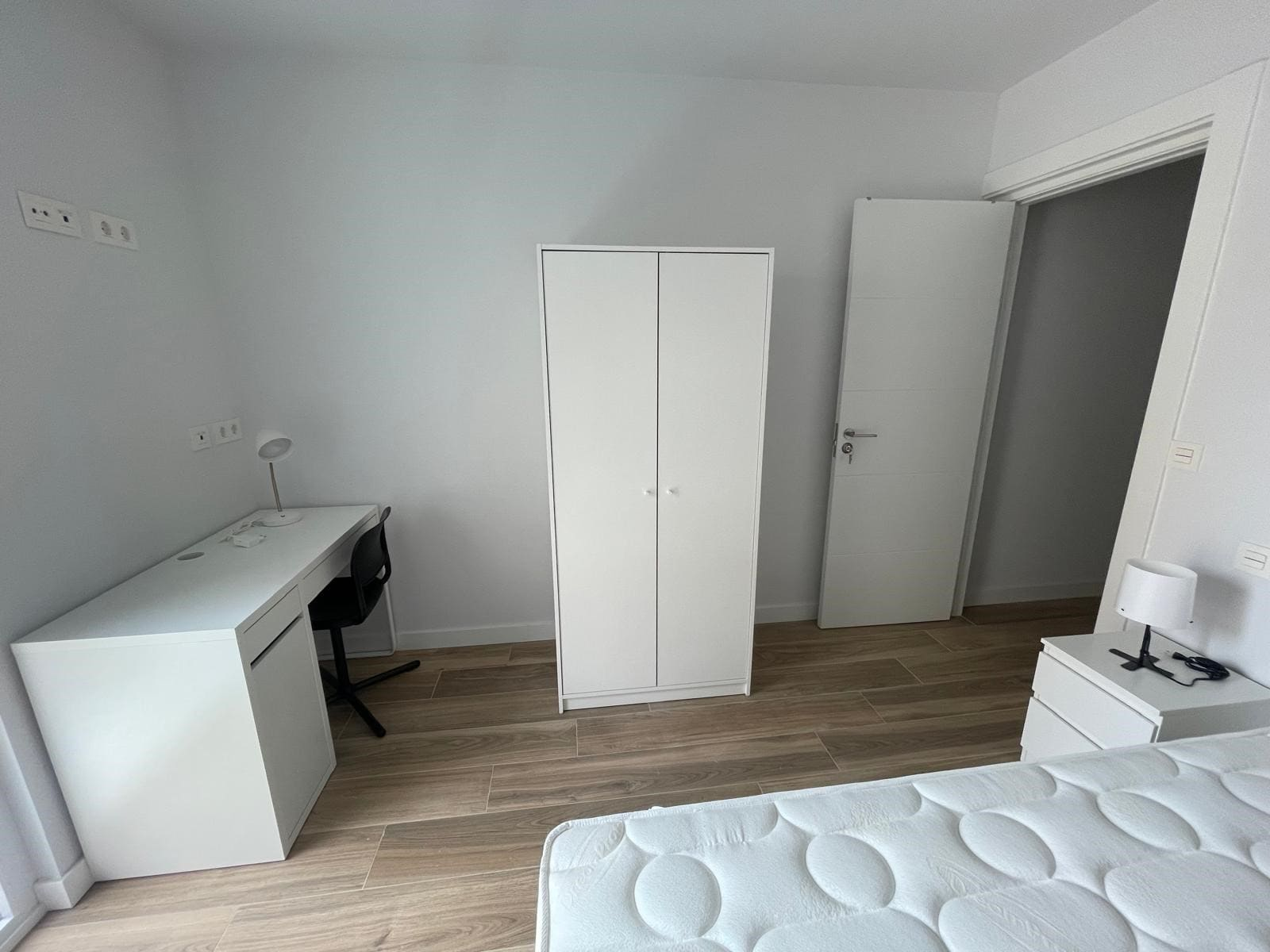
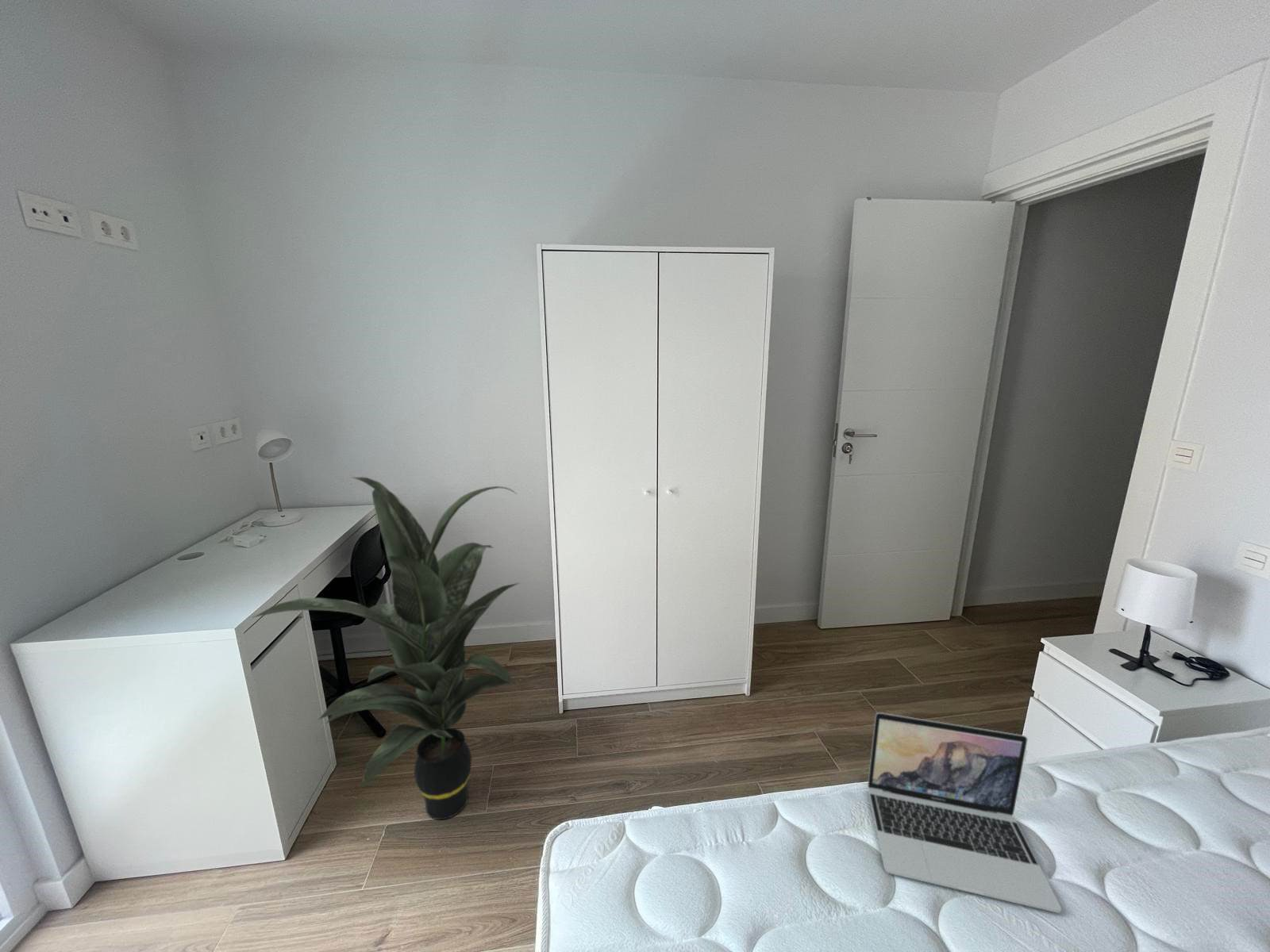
+ indoor plant [251,476,520,820]
+ laptop [867,712,1062,914]
